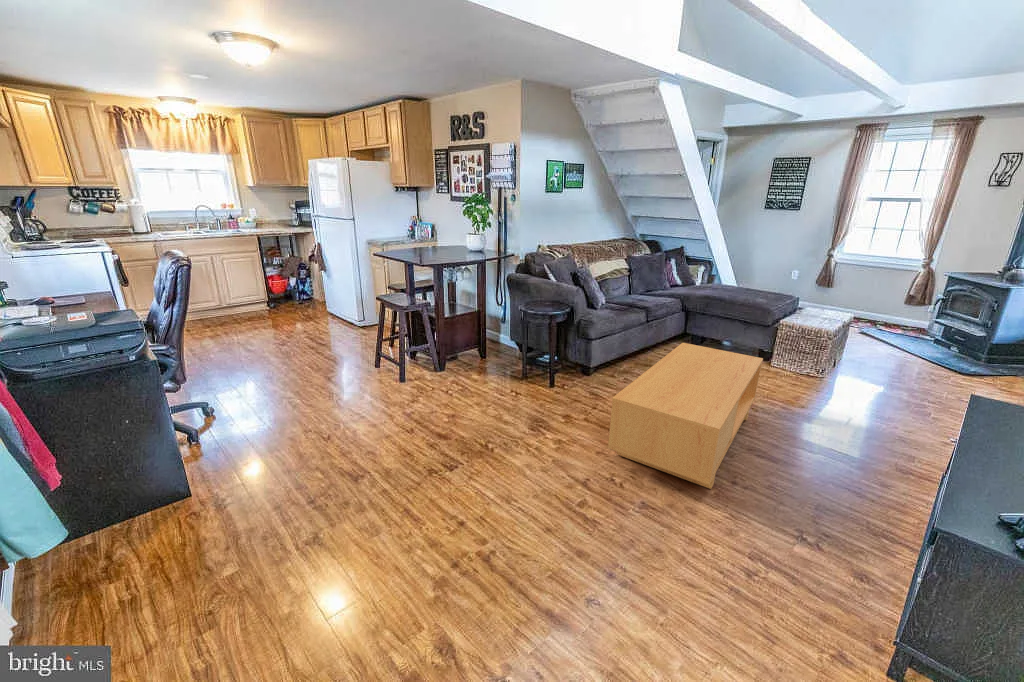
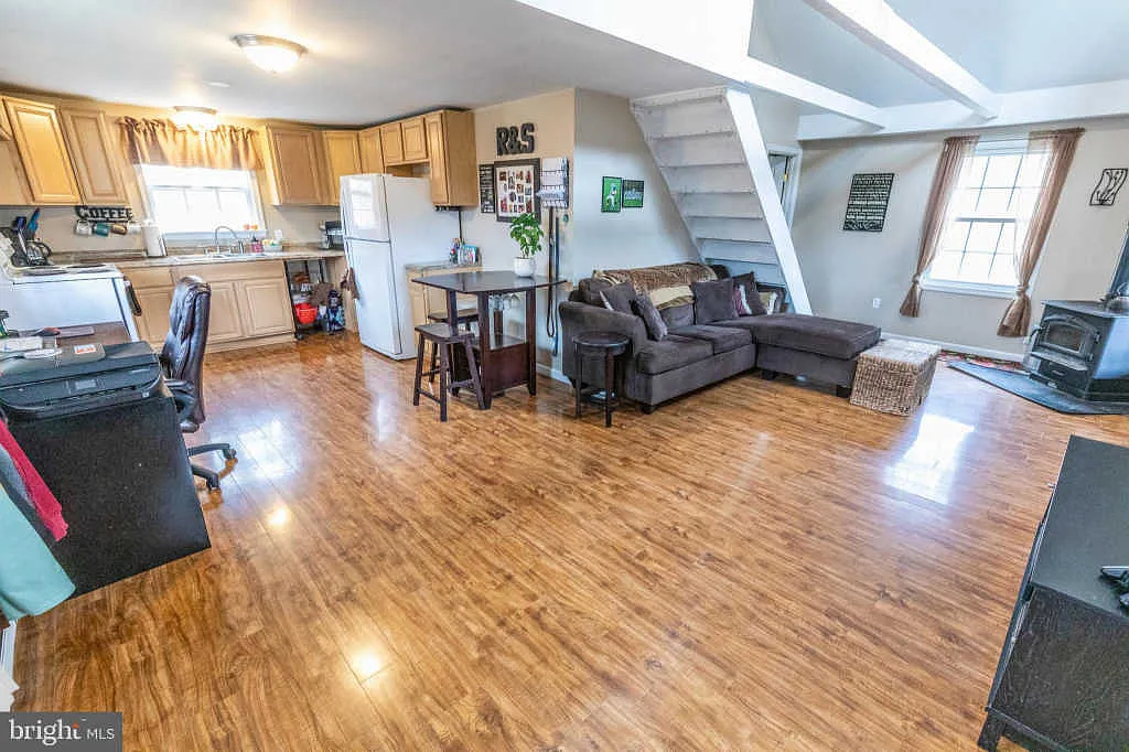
- coffee table [607,342,764,490]
